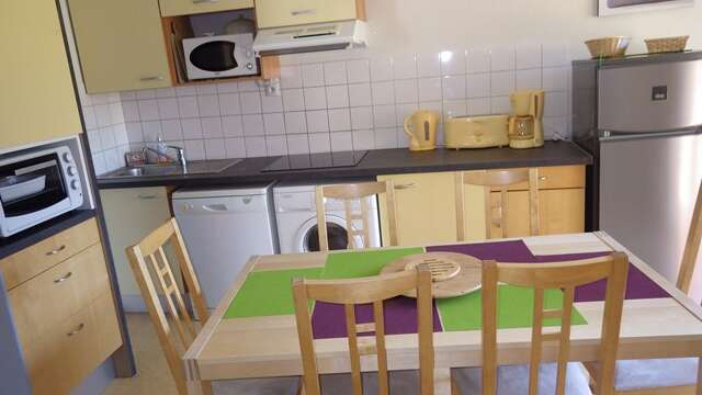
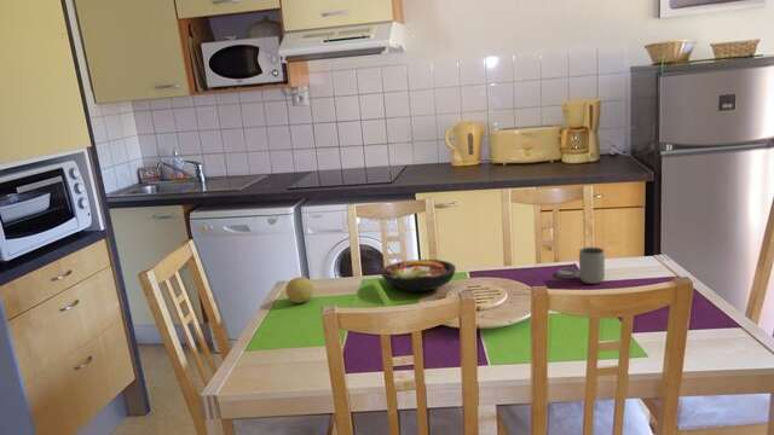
+ jar [555,246,606,285]
+ apple [285,276,314,304]
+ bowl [380,259,457,292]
